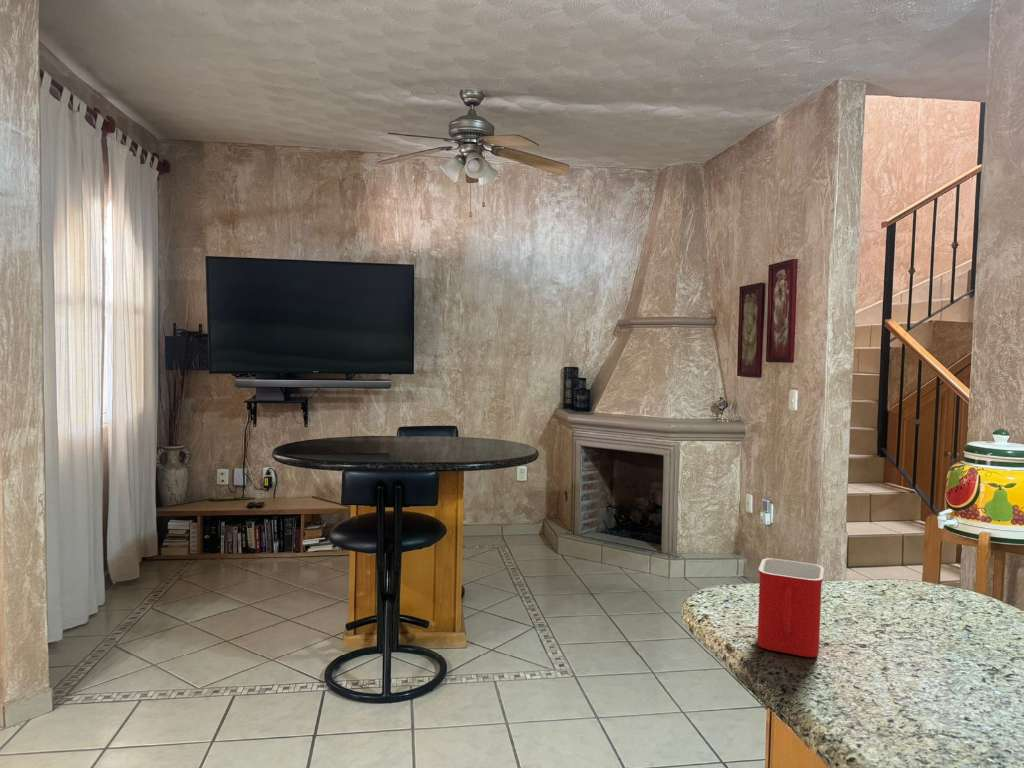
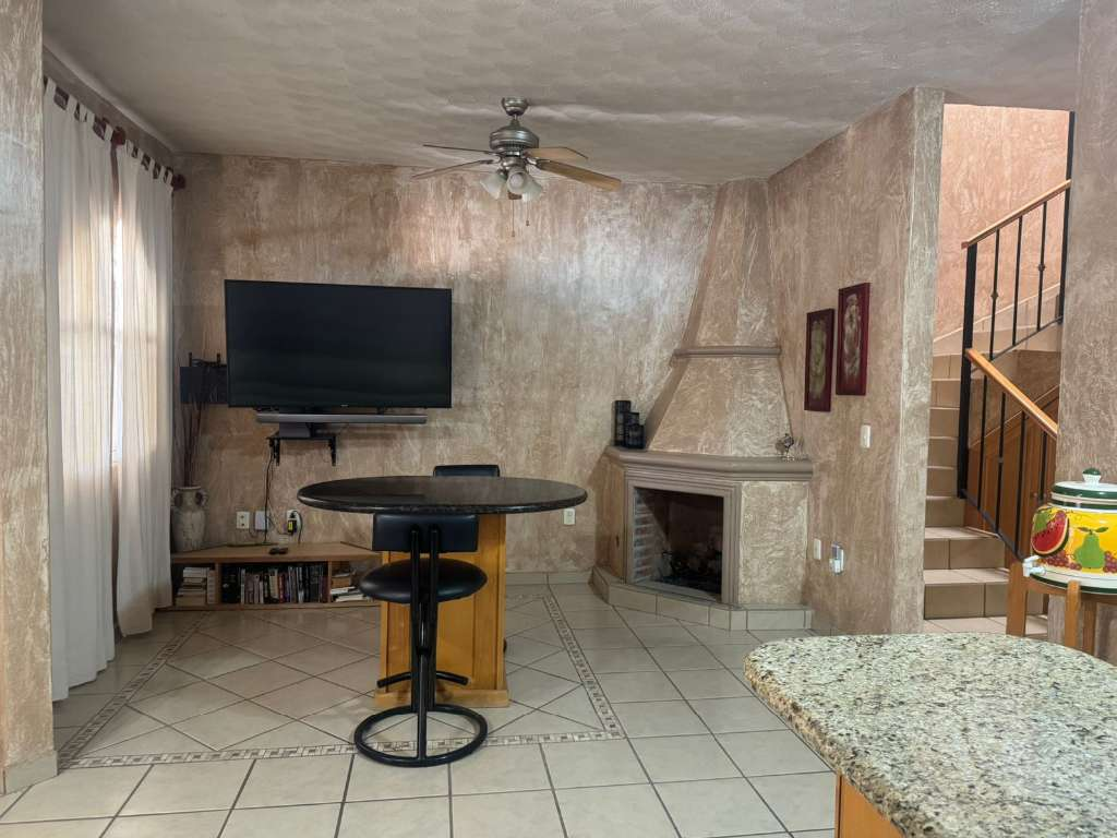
- mug [756,557,825,658]
